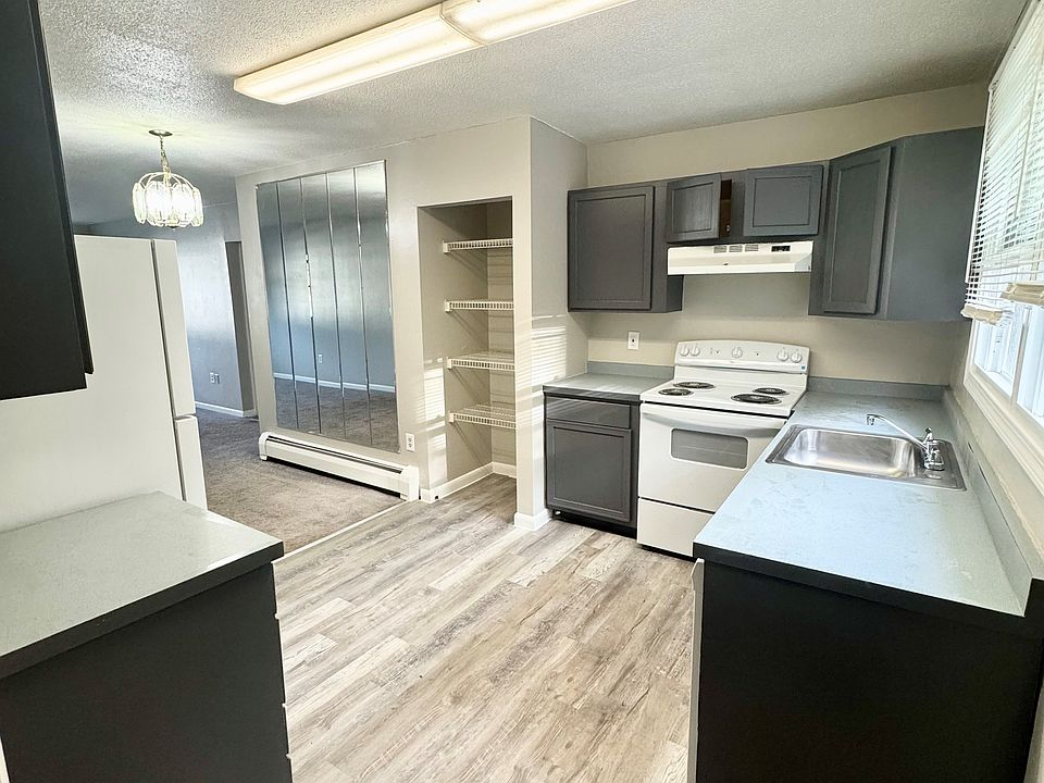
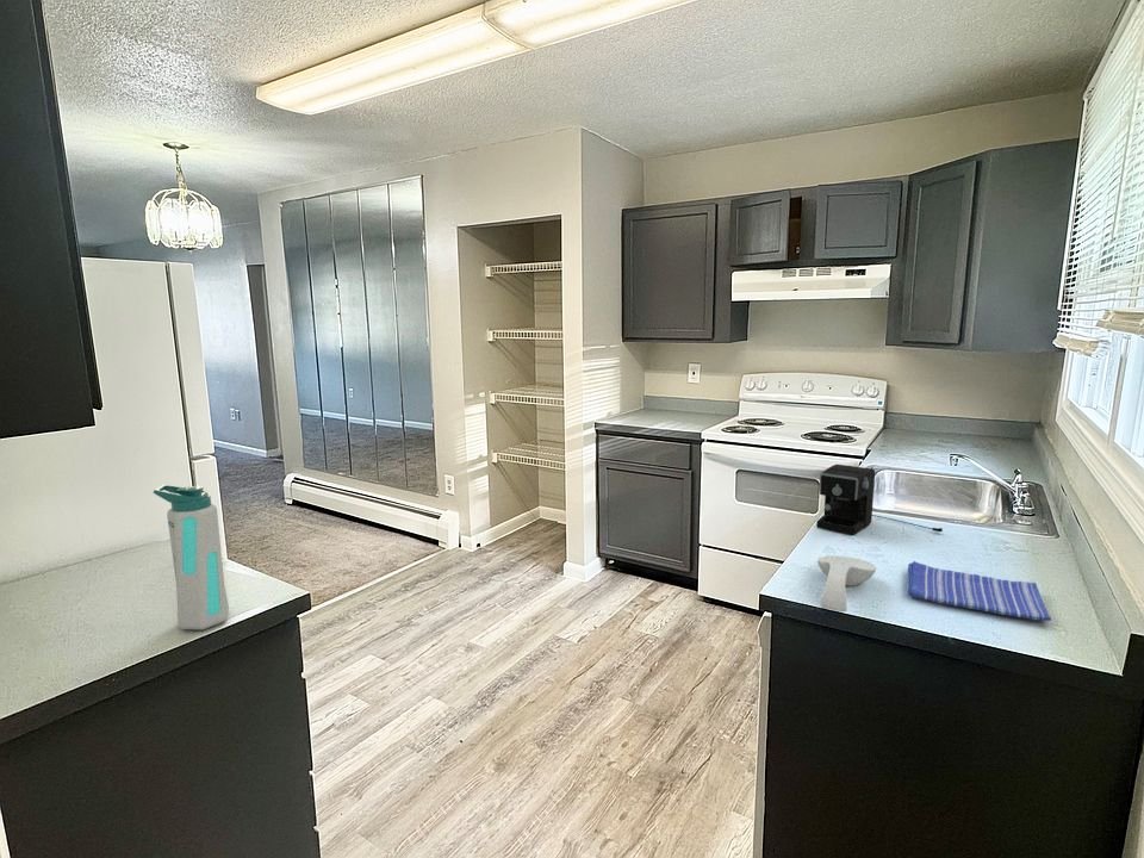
+ dish towel [907,560,1052,622]
+ spoon rest [816,554,877,613]
+ water bottle [153,484,230,630]
+ coffee maker [815,464,944,536]
